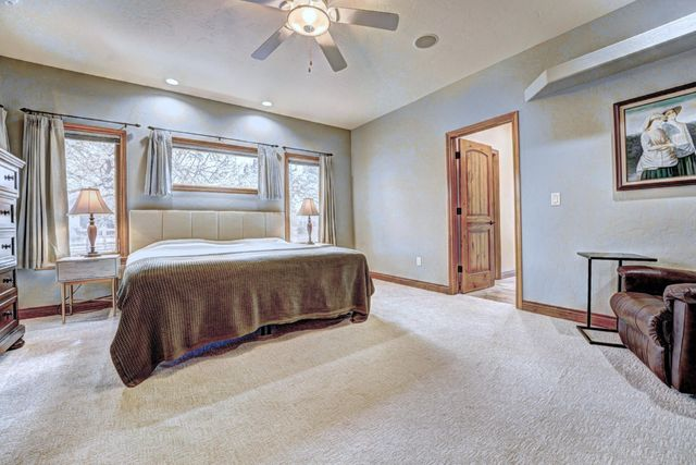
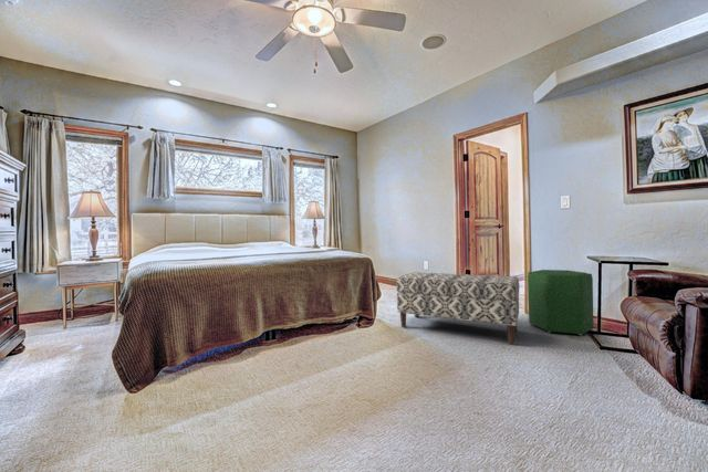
+ bench [395,271,520,345]
+ ottoman [527,269,594,336]
